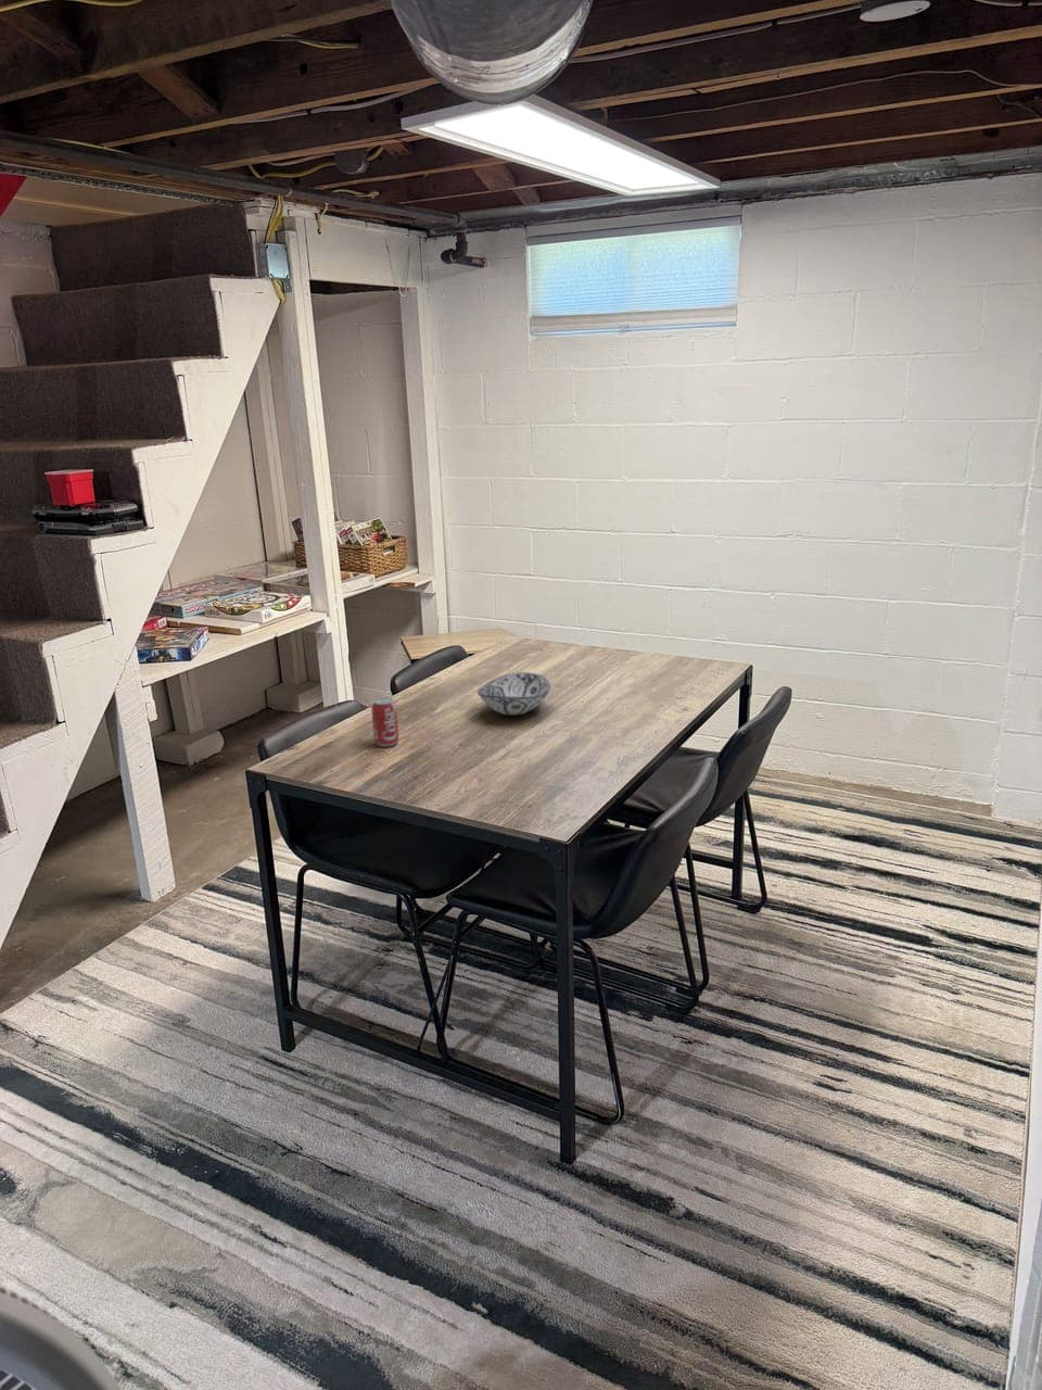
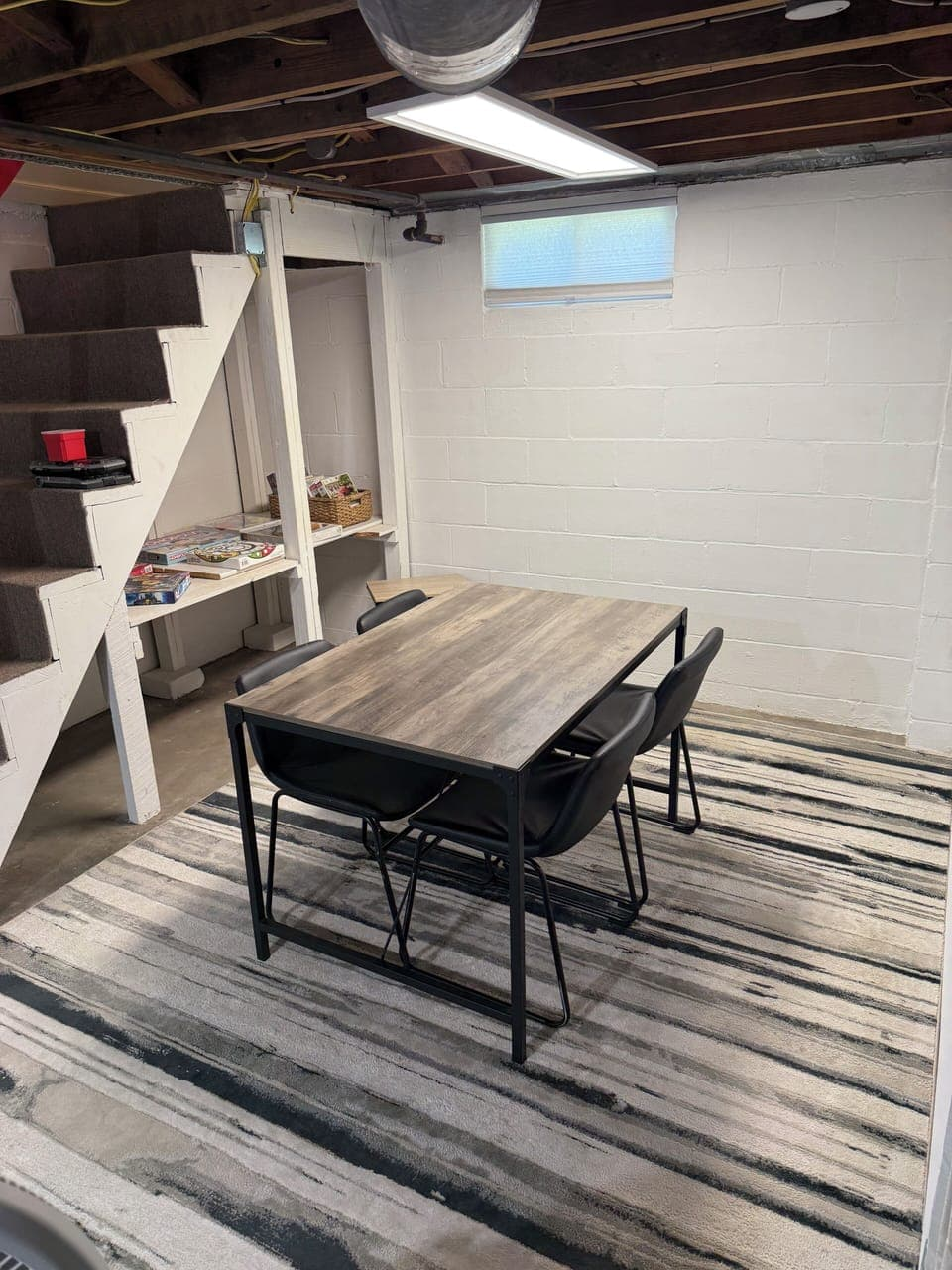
- beverage can [370,697,401,749]
- decorative bowl [476,671,552,717]
